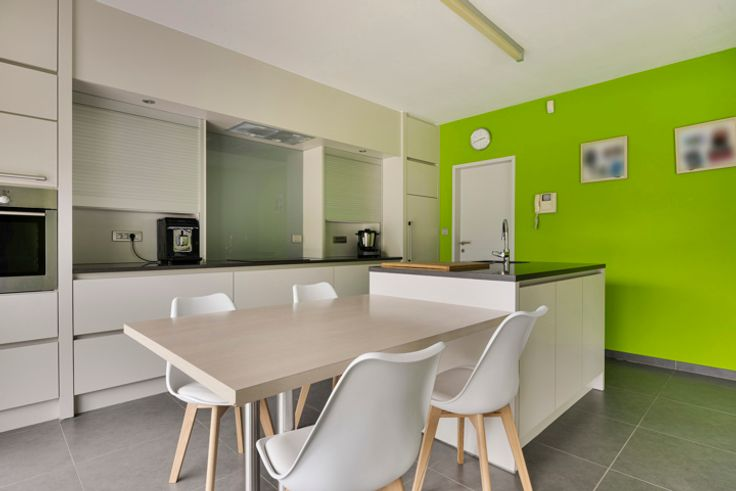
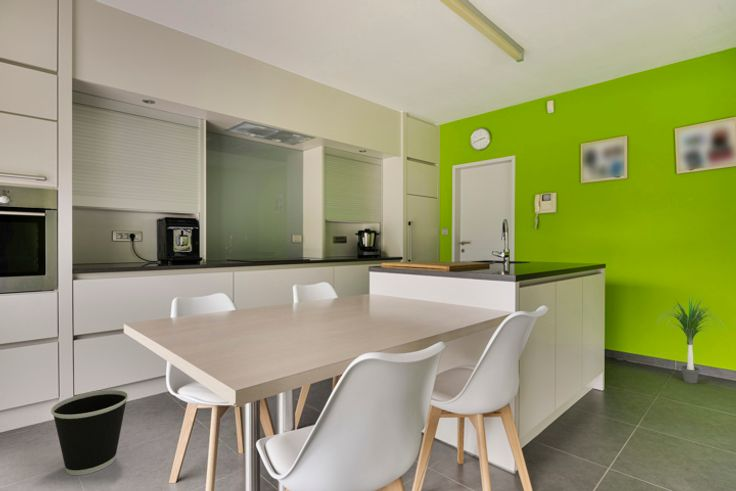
+ wastebasket [50,389,129,476]
+ potted plant [656,295,731,384]
